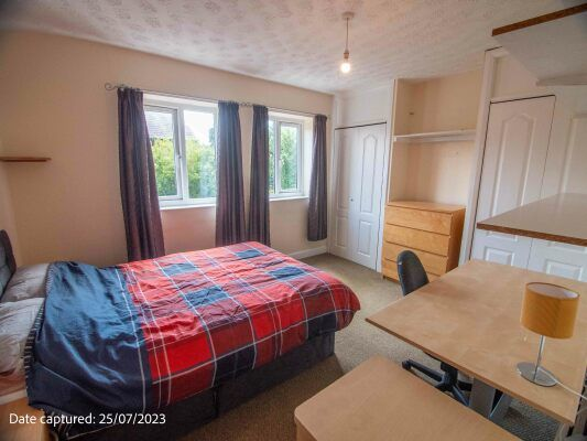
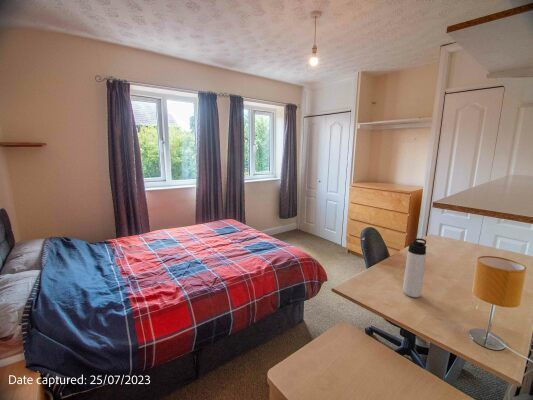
+ thermos bottle [402,237,427,298]
